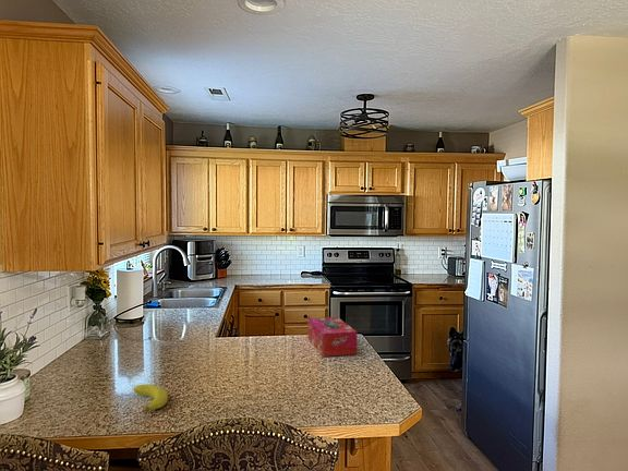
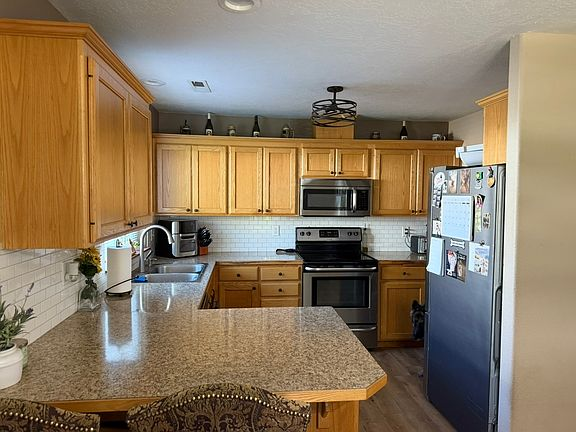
- fruit [132,384,169,413]
- tissue box [306,316,358,358]
